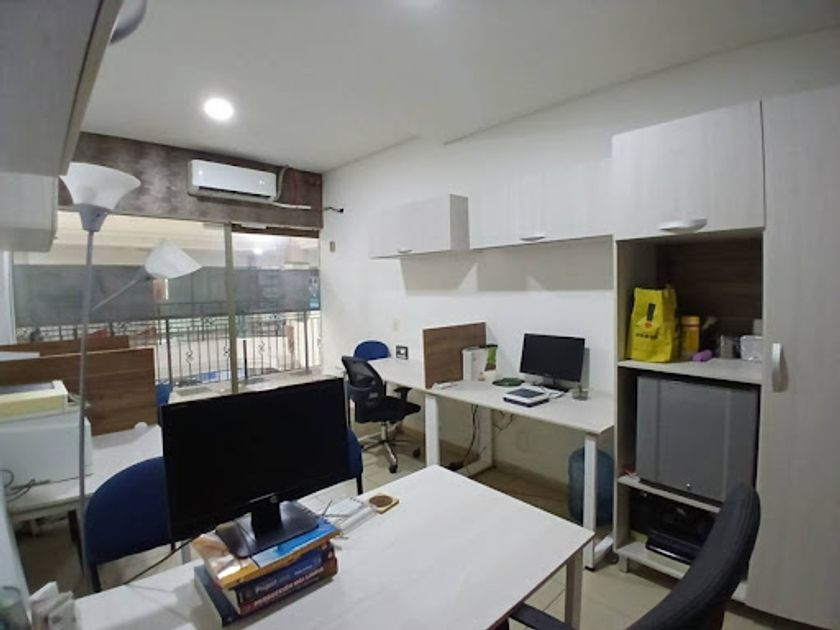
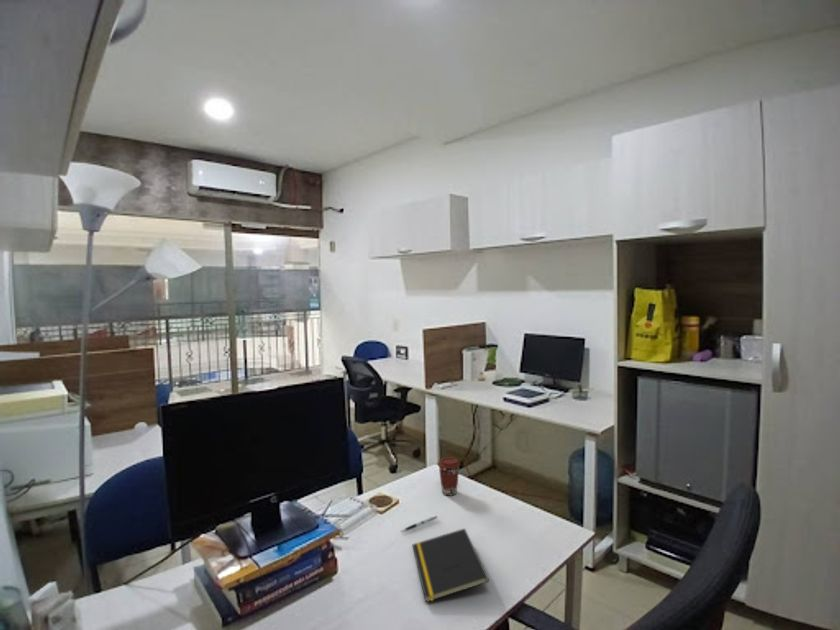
+ coffee cup [437,456,461,497]
+ notepad [411,527,490,603]
+ pen [400,515,438,533]
